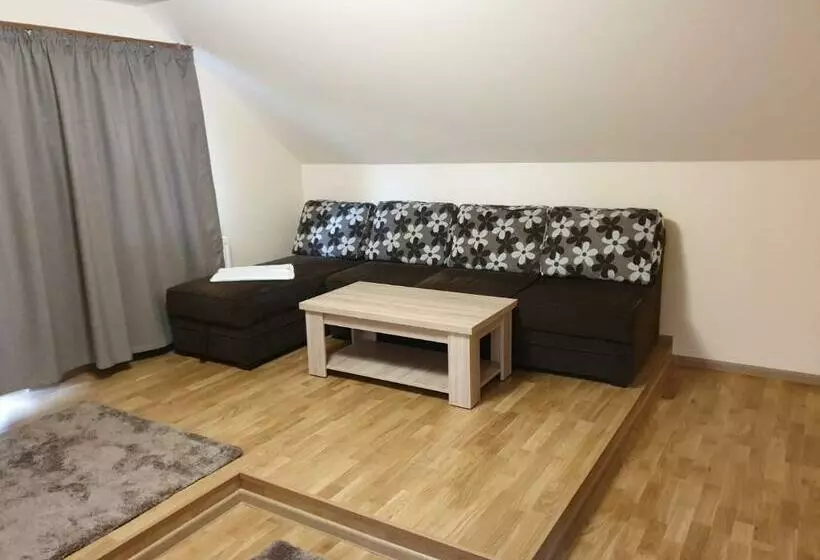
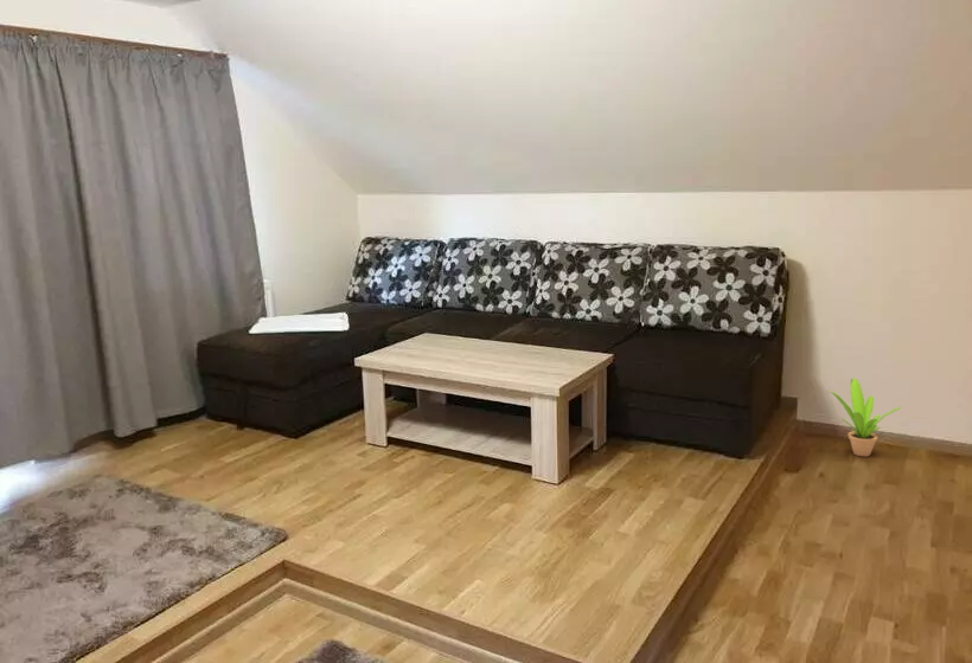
+ potted plant [829,376,902,457]
